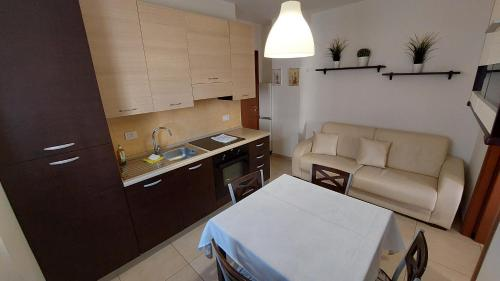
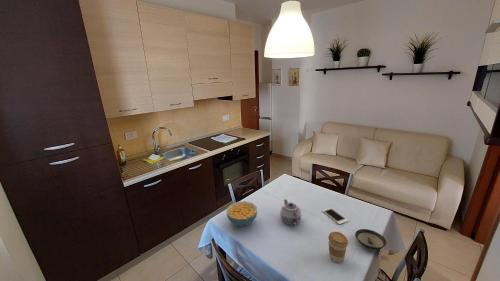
+ cereal bowl [226,200,258,227]
+ coffee cup [327,231,349,264]
+ saucer [354,228,387,251]
+ cell phone [321,207,349,225]
+ teapot [279,198,302,227]
